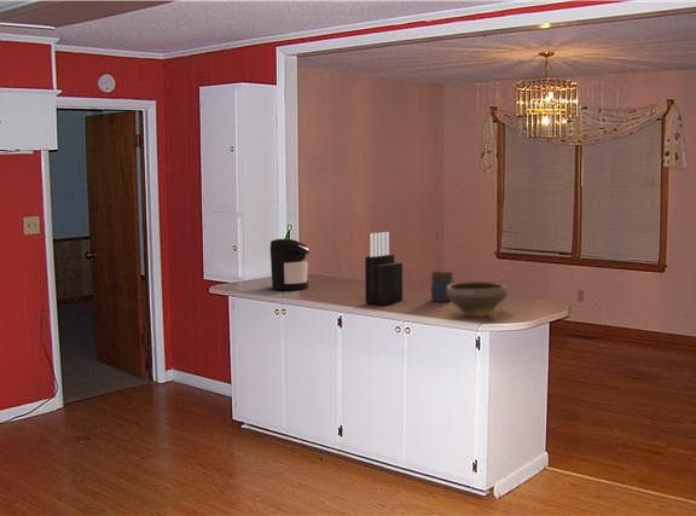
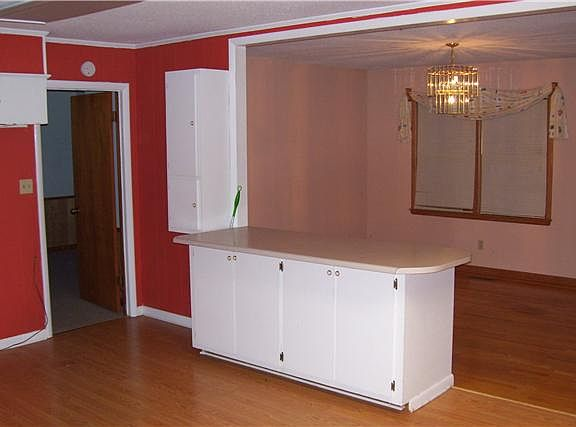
- coffee maker [269,238,309,291]
- bowl [447,280,509,318]
- jar [430,269,456,302]
- knife block [364,231,404,306]
